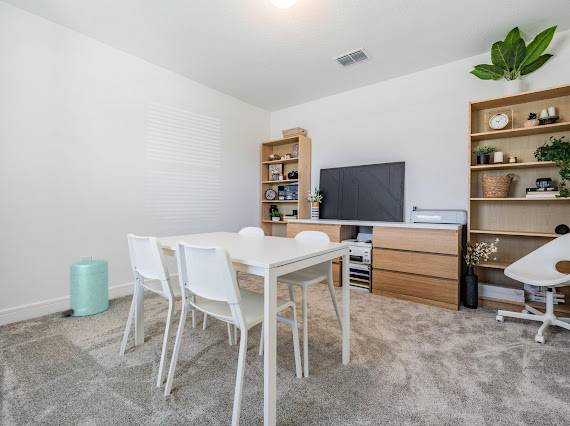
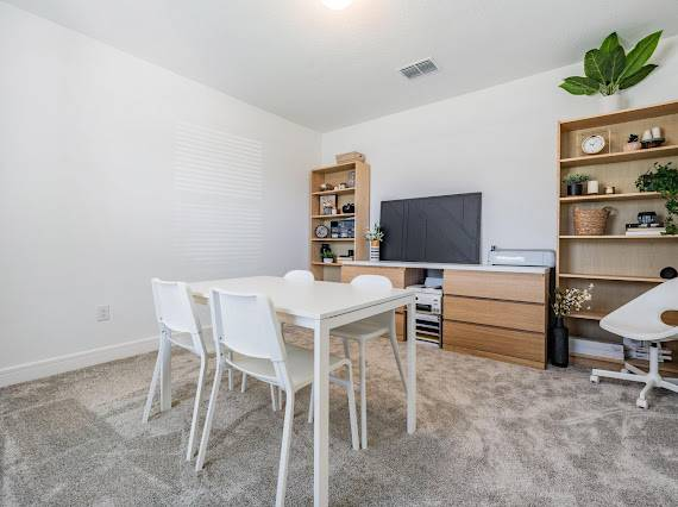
- trash can [61,259,109,317]
